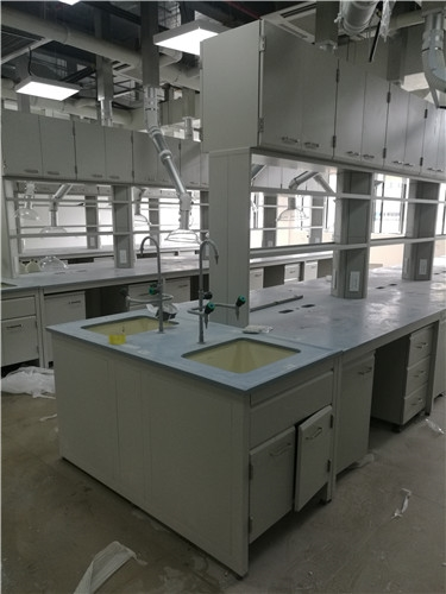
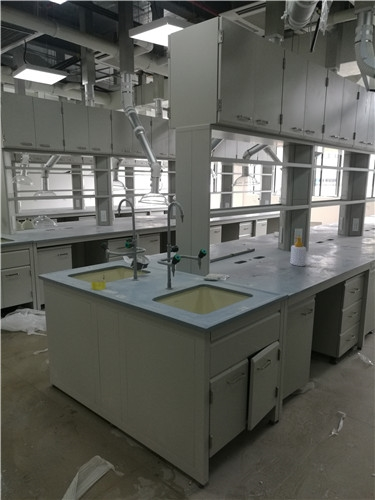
+ soap bottle [289,236,307,267]
